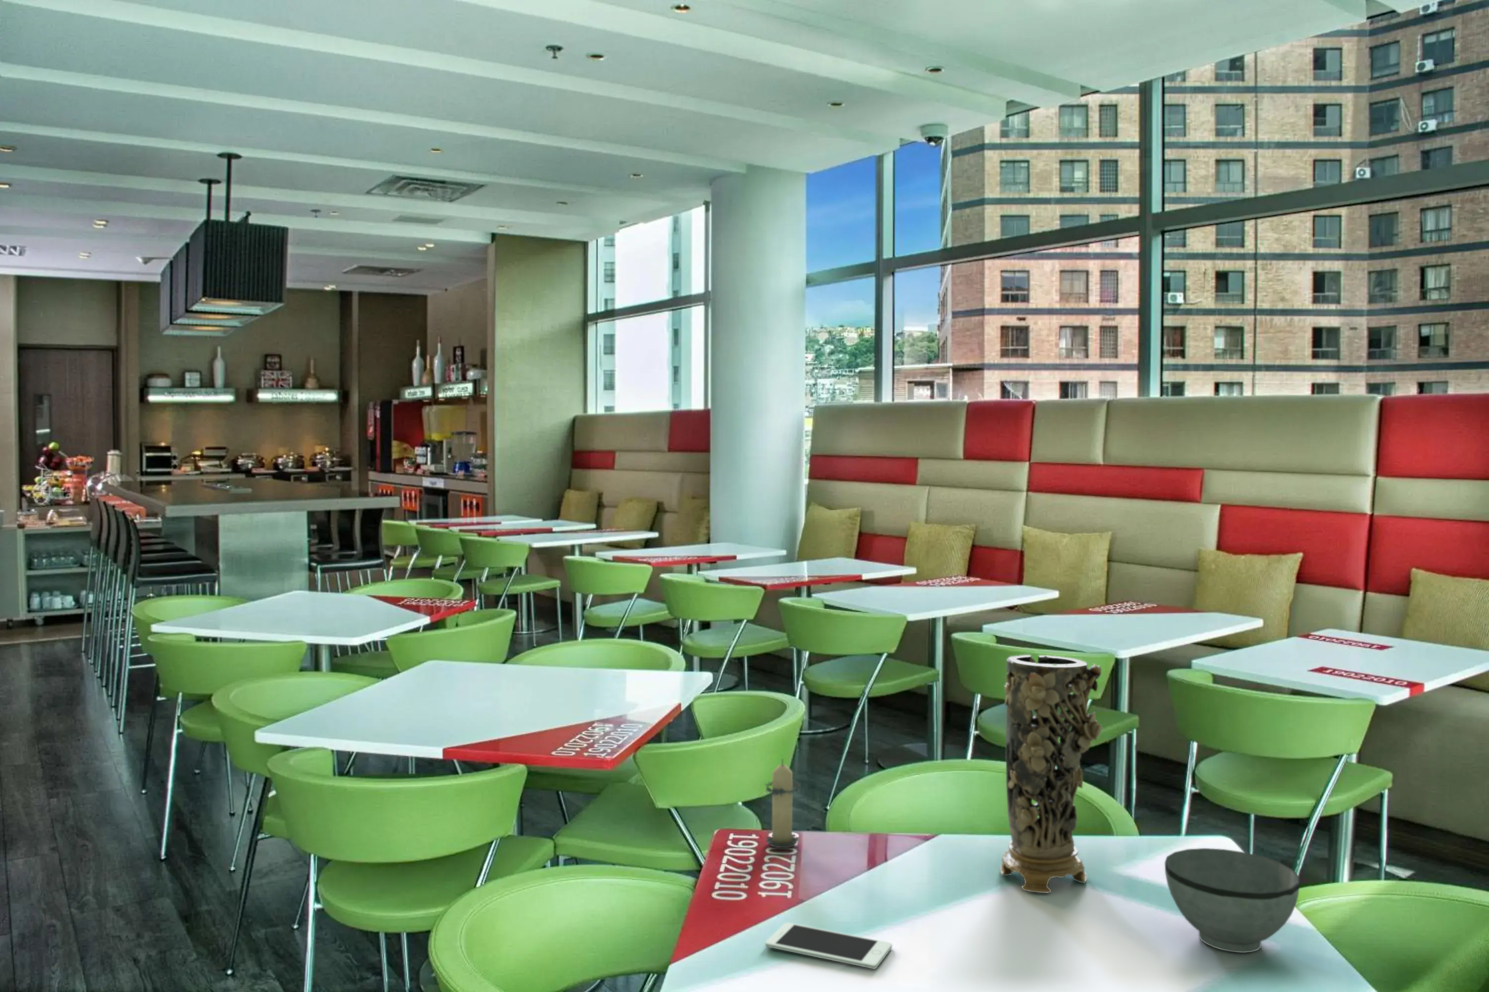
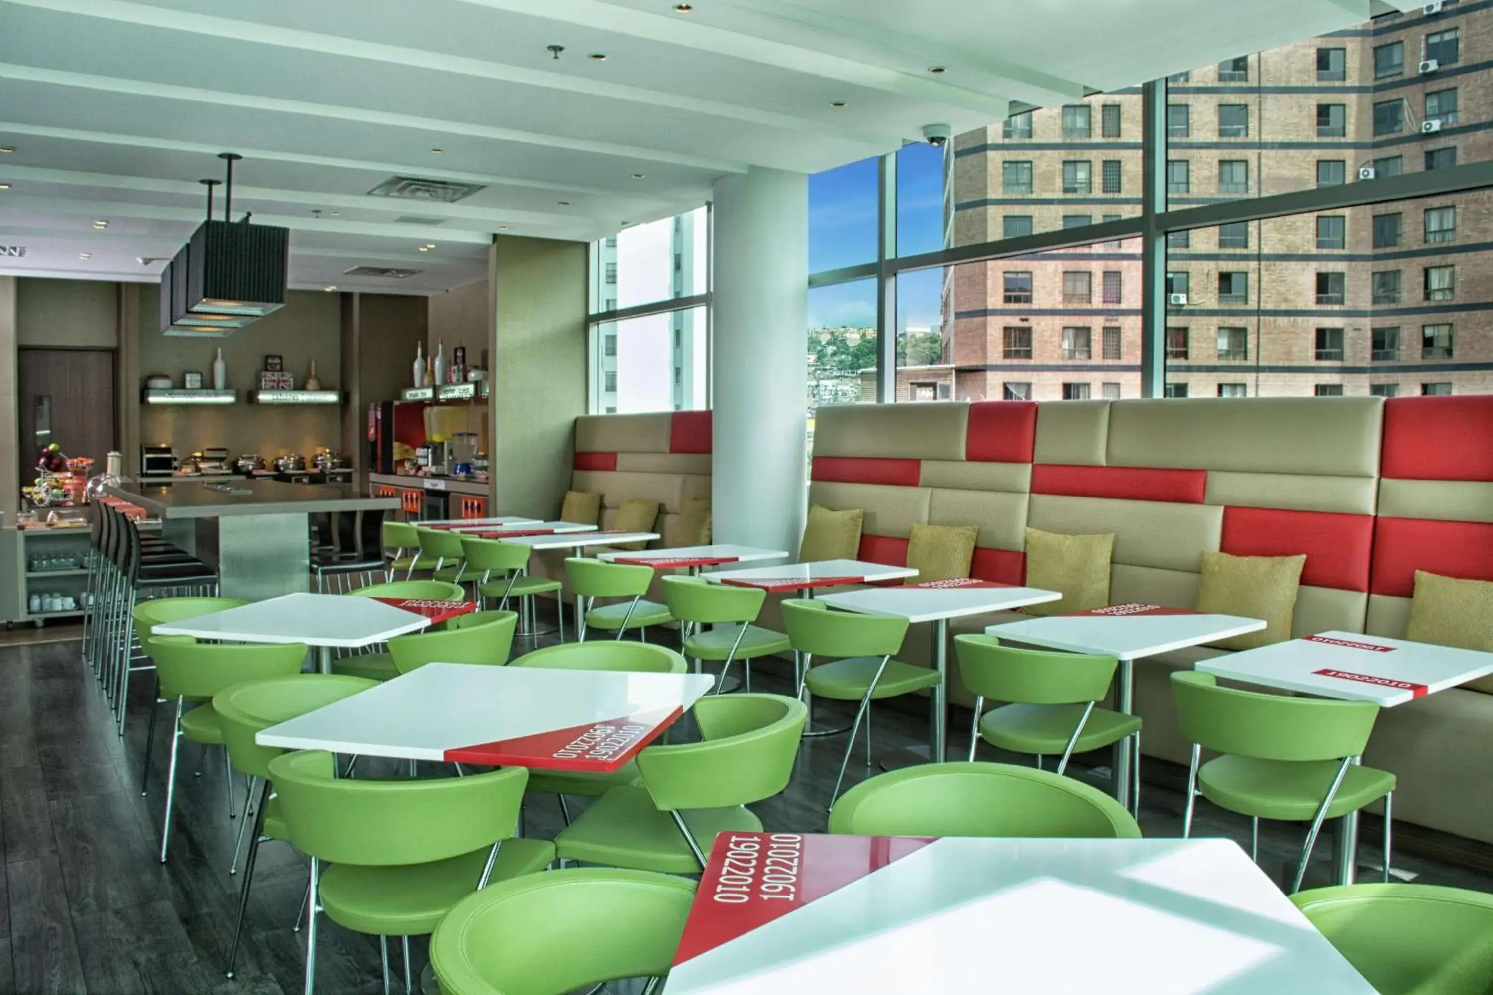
- decorative vase [999,654,1102,893]
- candle [763,758,802,848]
- cell phone [764,922,893,970]
- bowl [1164,848,1300,953]
